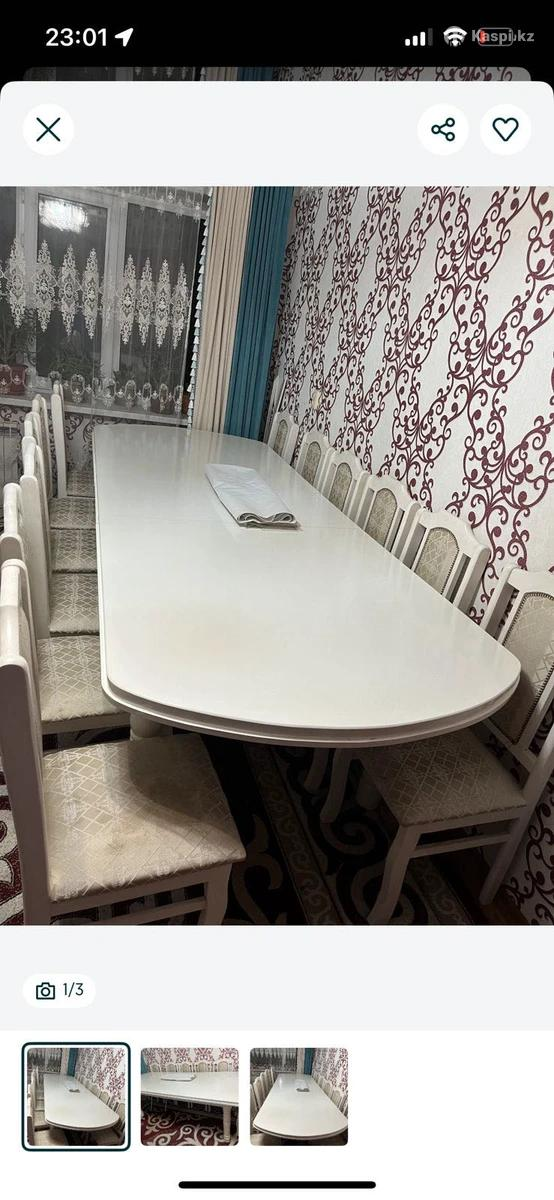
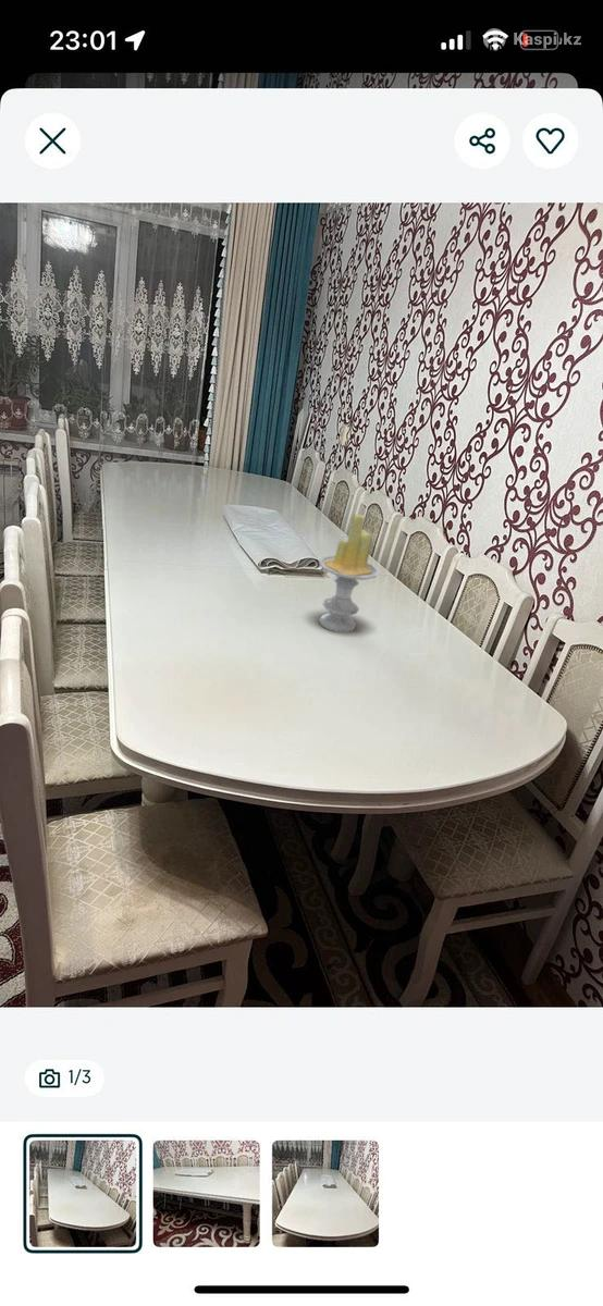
+ candle [318,513,380,633]
